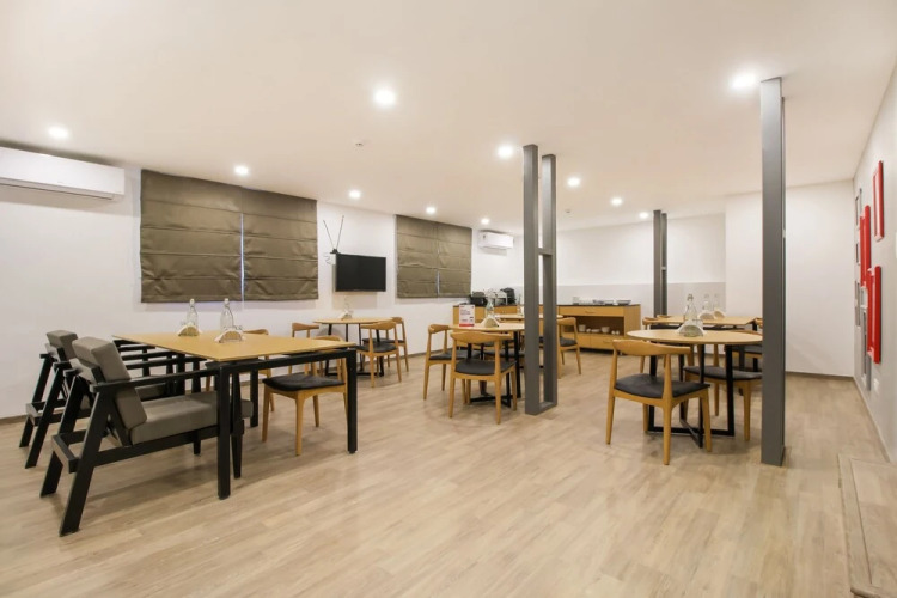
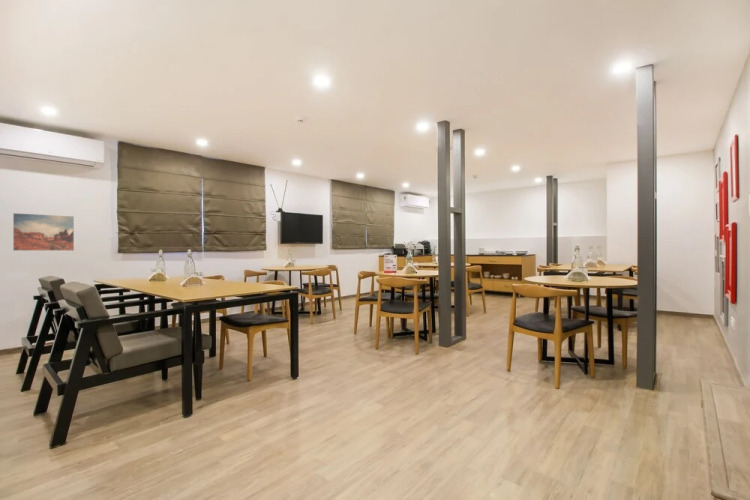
+ wall art [12,212,75,251]
